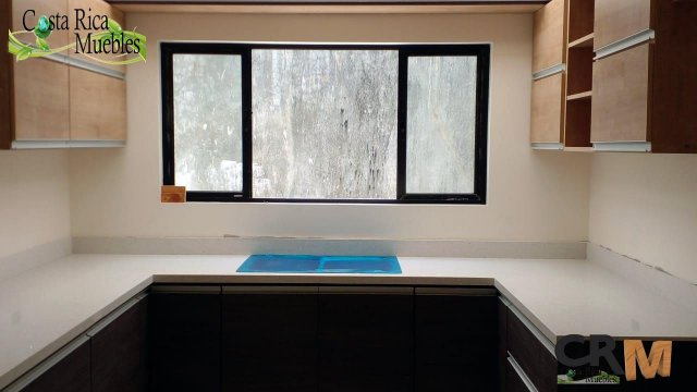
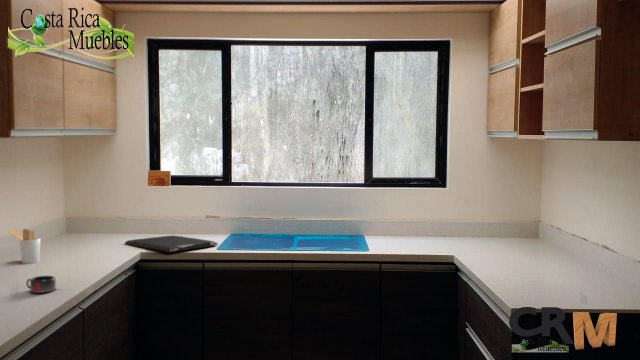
+ mug [25,275,57,294]
+ cutting board [124,234,219,253]
+ utensil holder [7,228,42,265]
